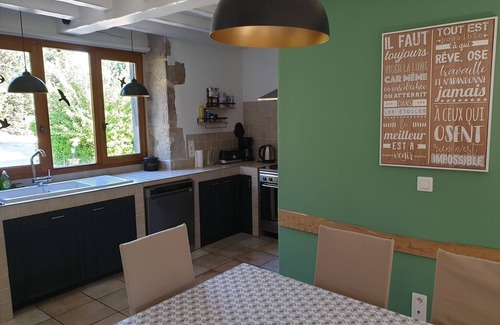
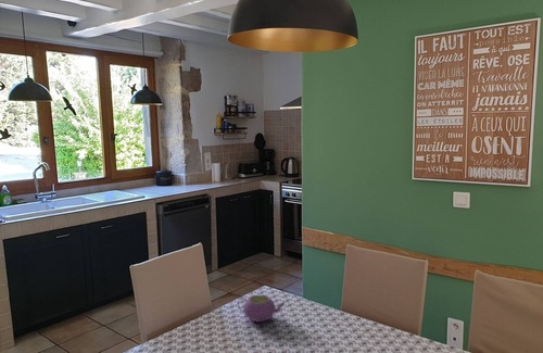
+ teapot [237,294,286,323]
